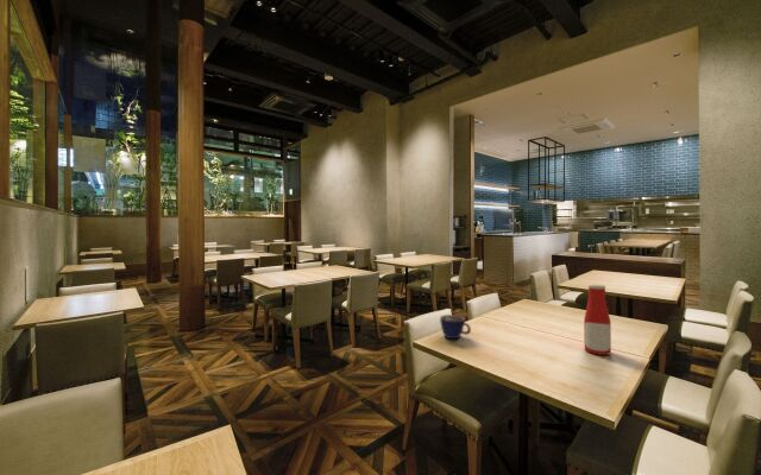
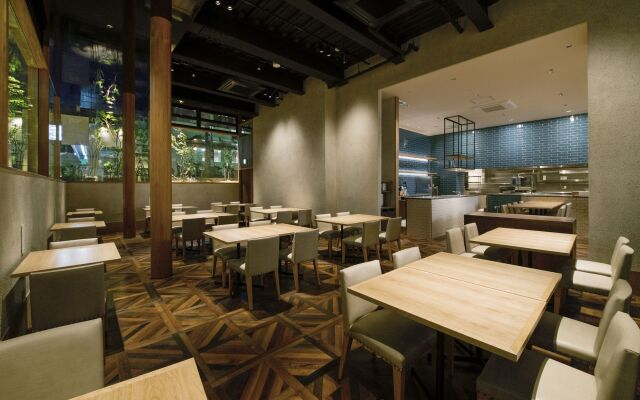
- cup [439,314,472,340]
- bottle [583,284,612,356]
